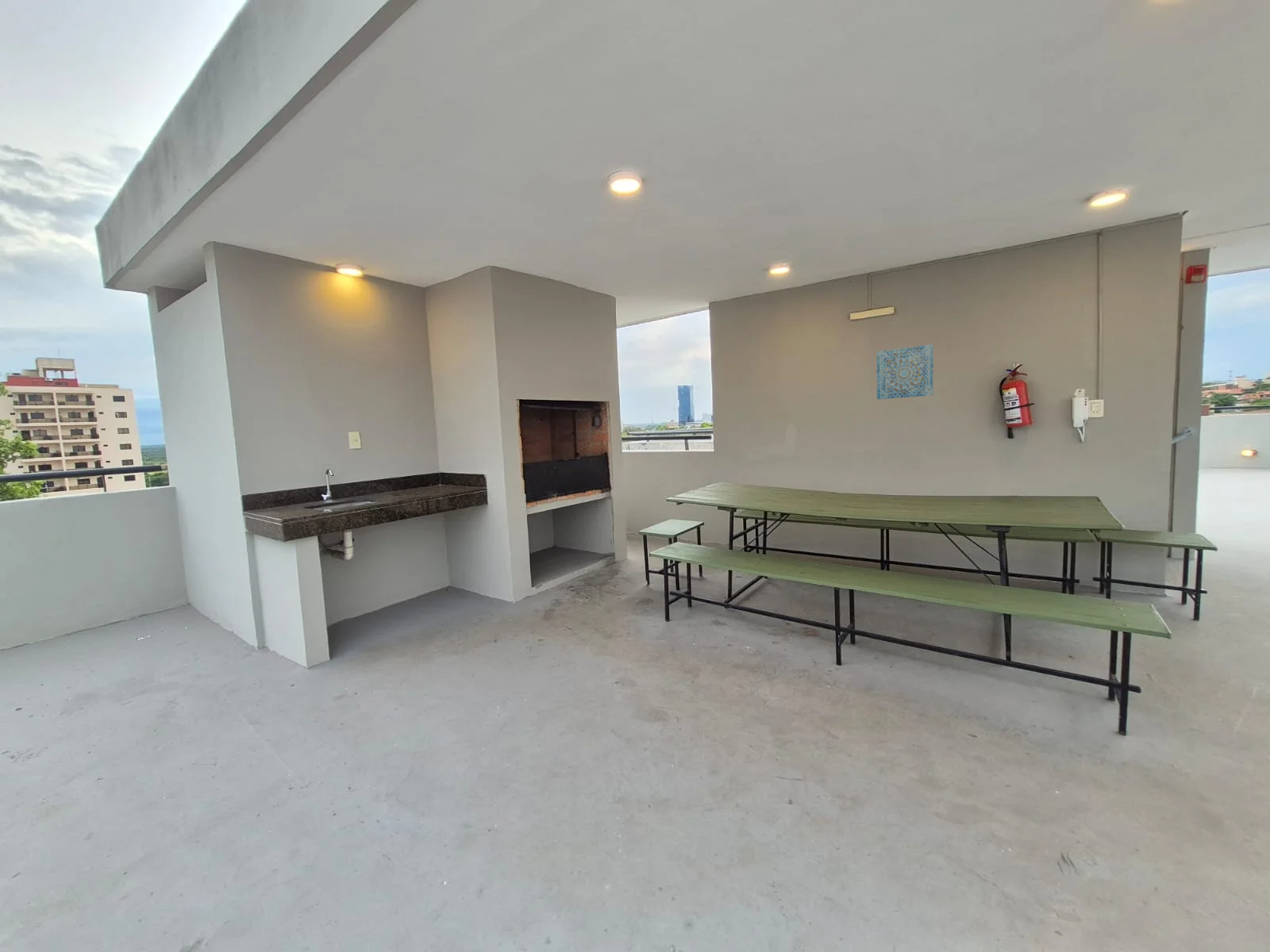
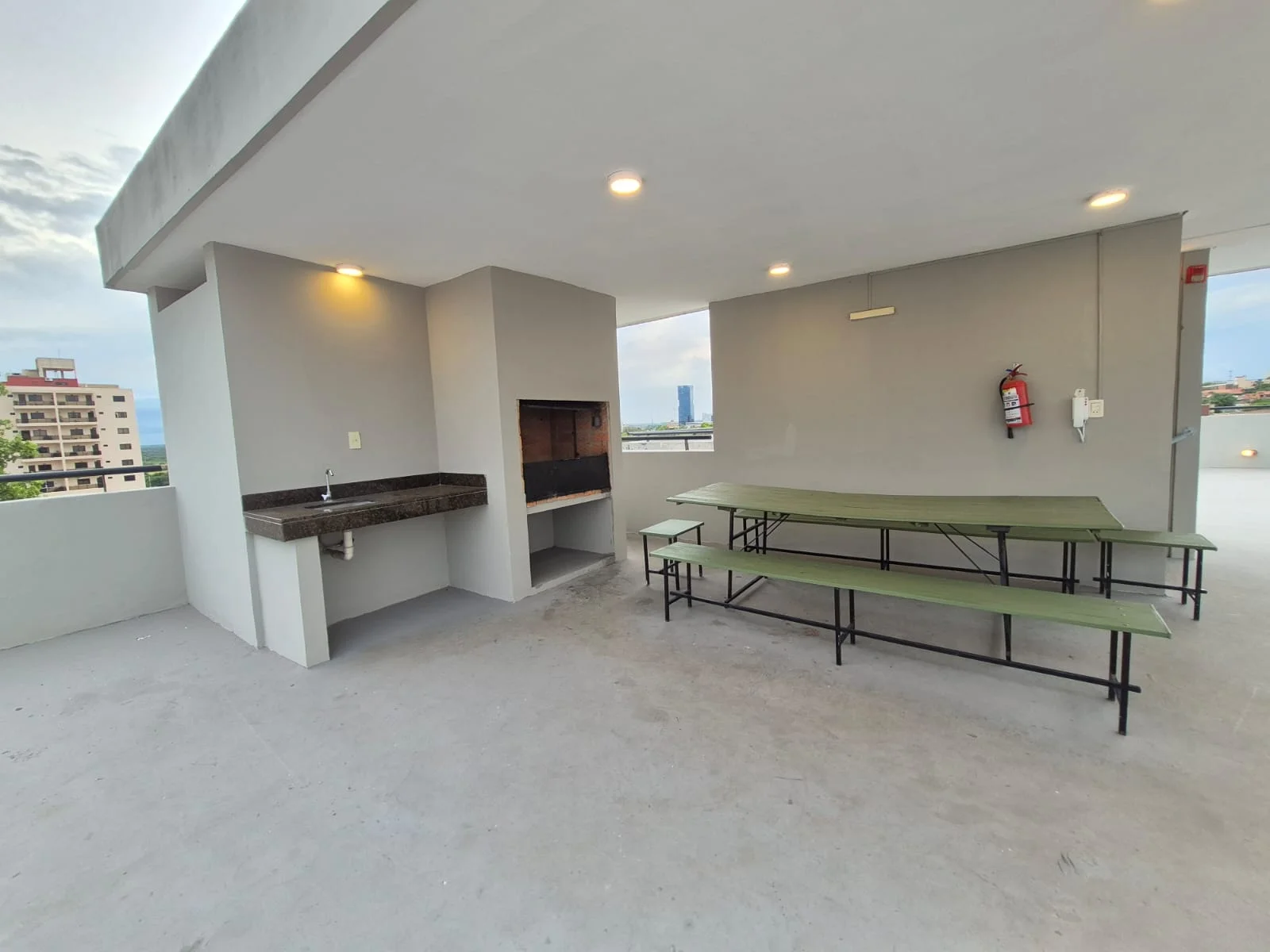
- wall art [876,344,934,401]
